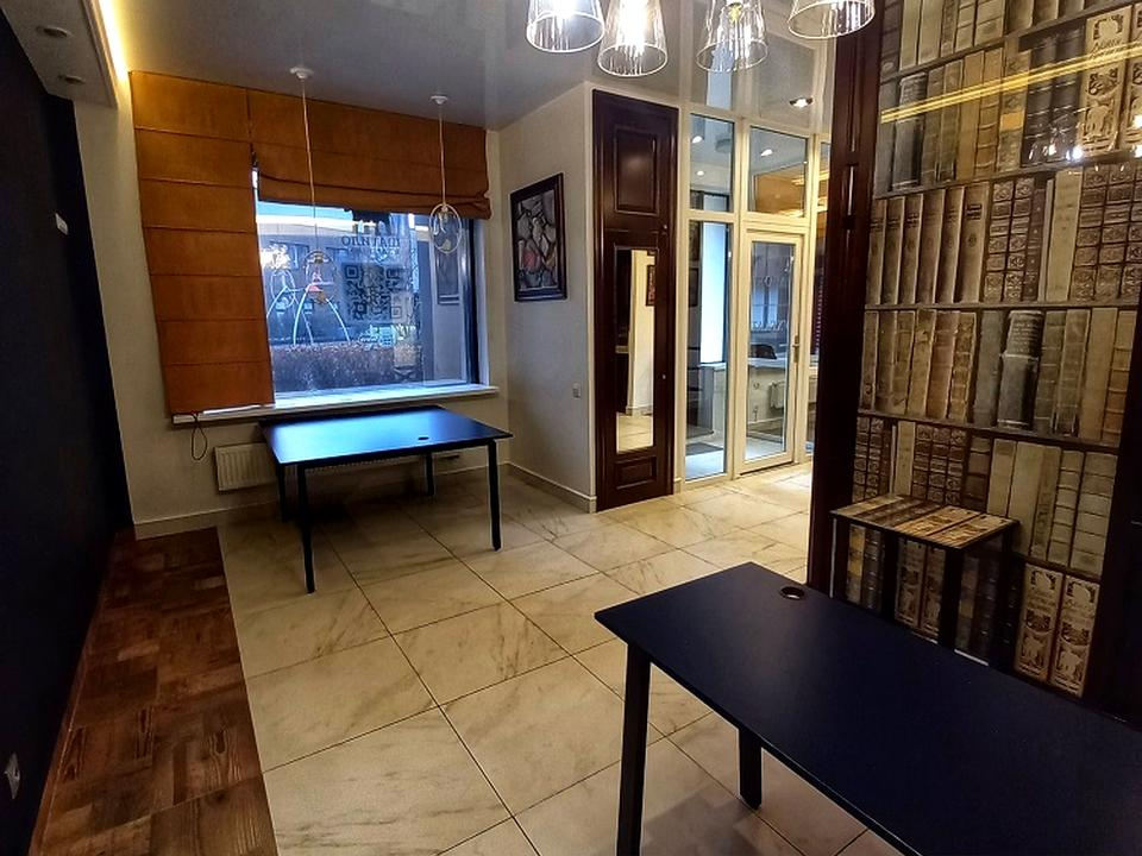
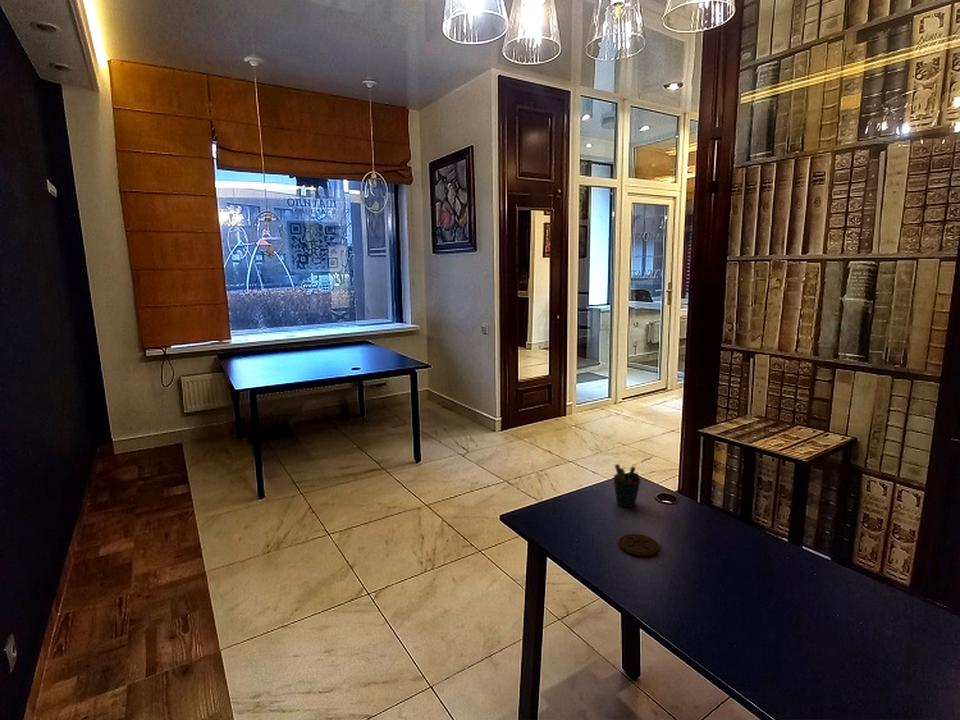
+ pen holder [613,463,642,508]
+ coaster [618,533,660,557]
